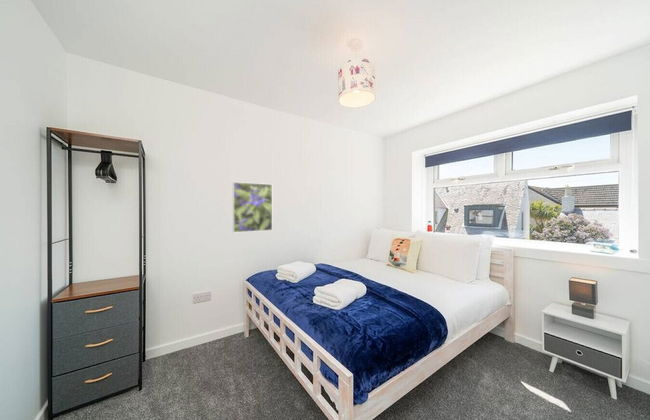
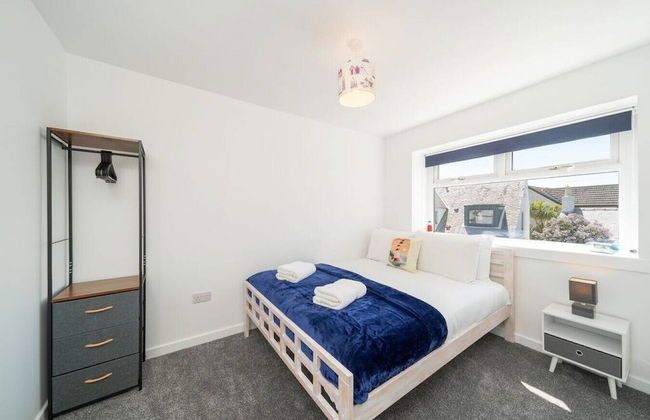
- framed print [232,181,273,233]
